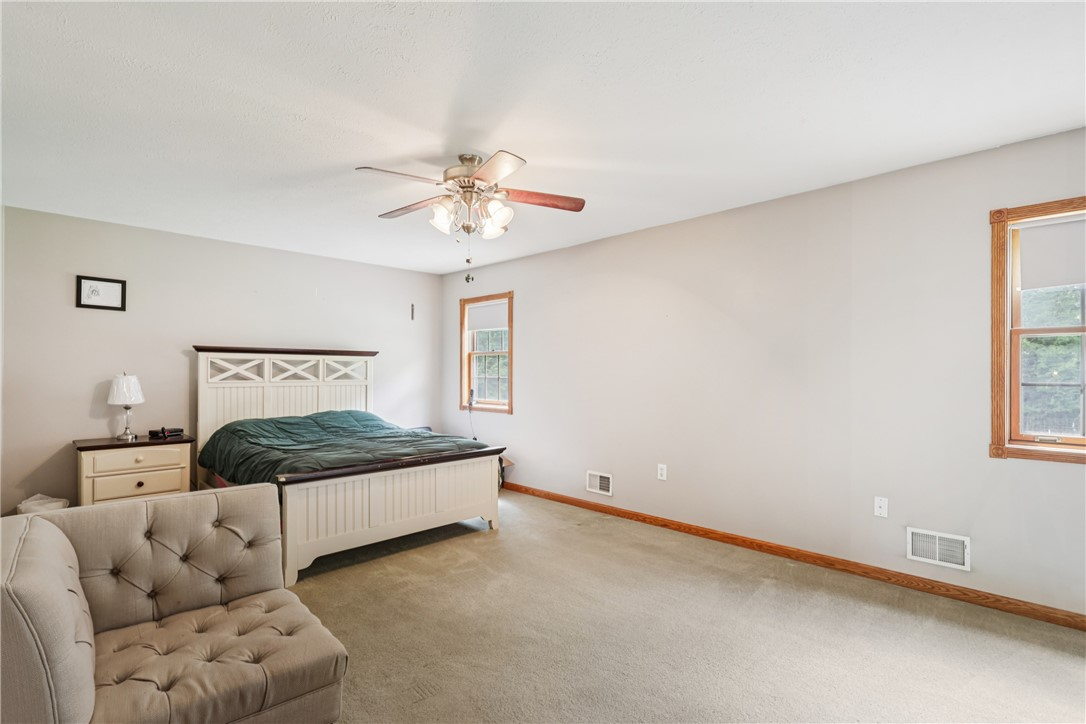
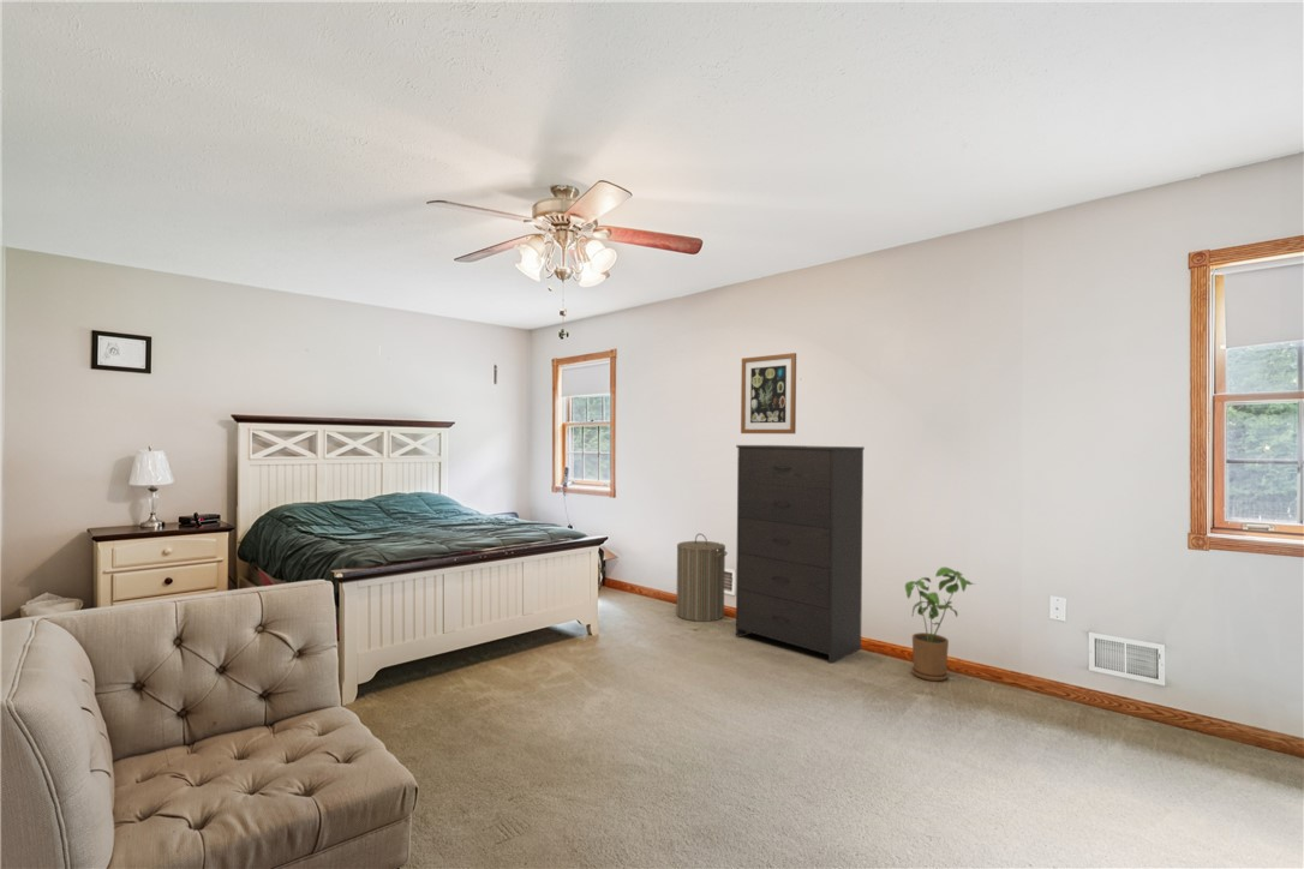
+ wall art [740,352,797,434]
+ dresser [735,444,866,665]
+ house plant [904,565,976,682]
+ laundry hamper [675,533,729,623]
